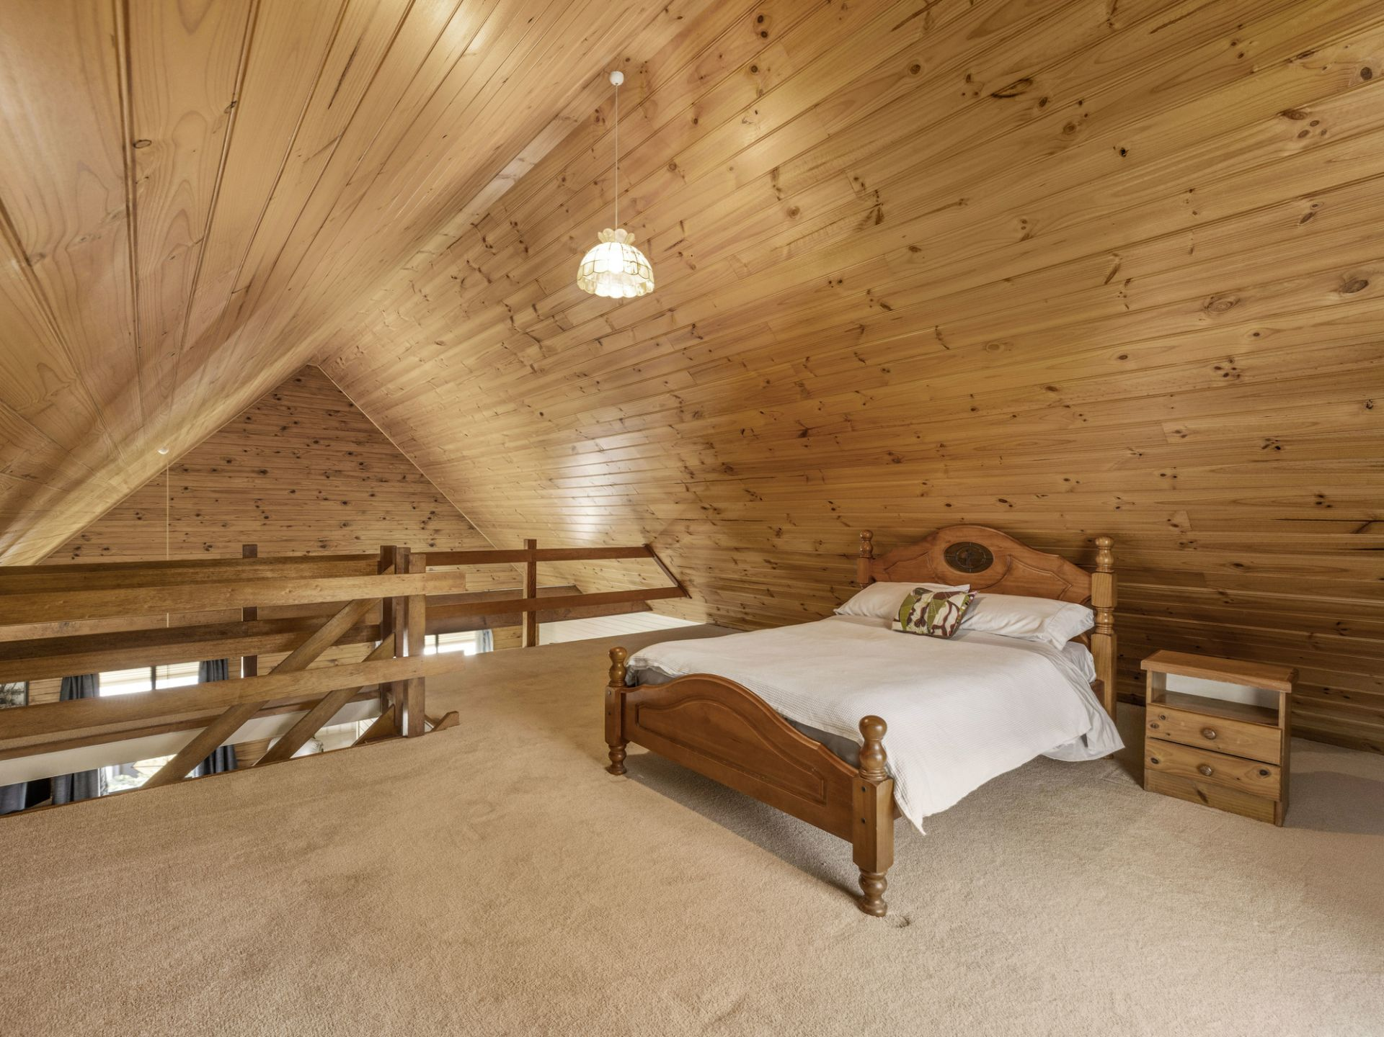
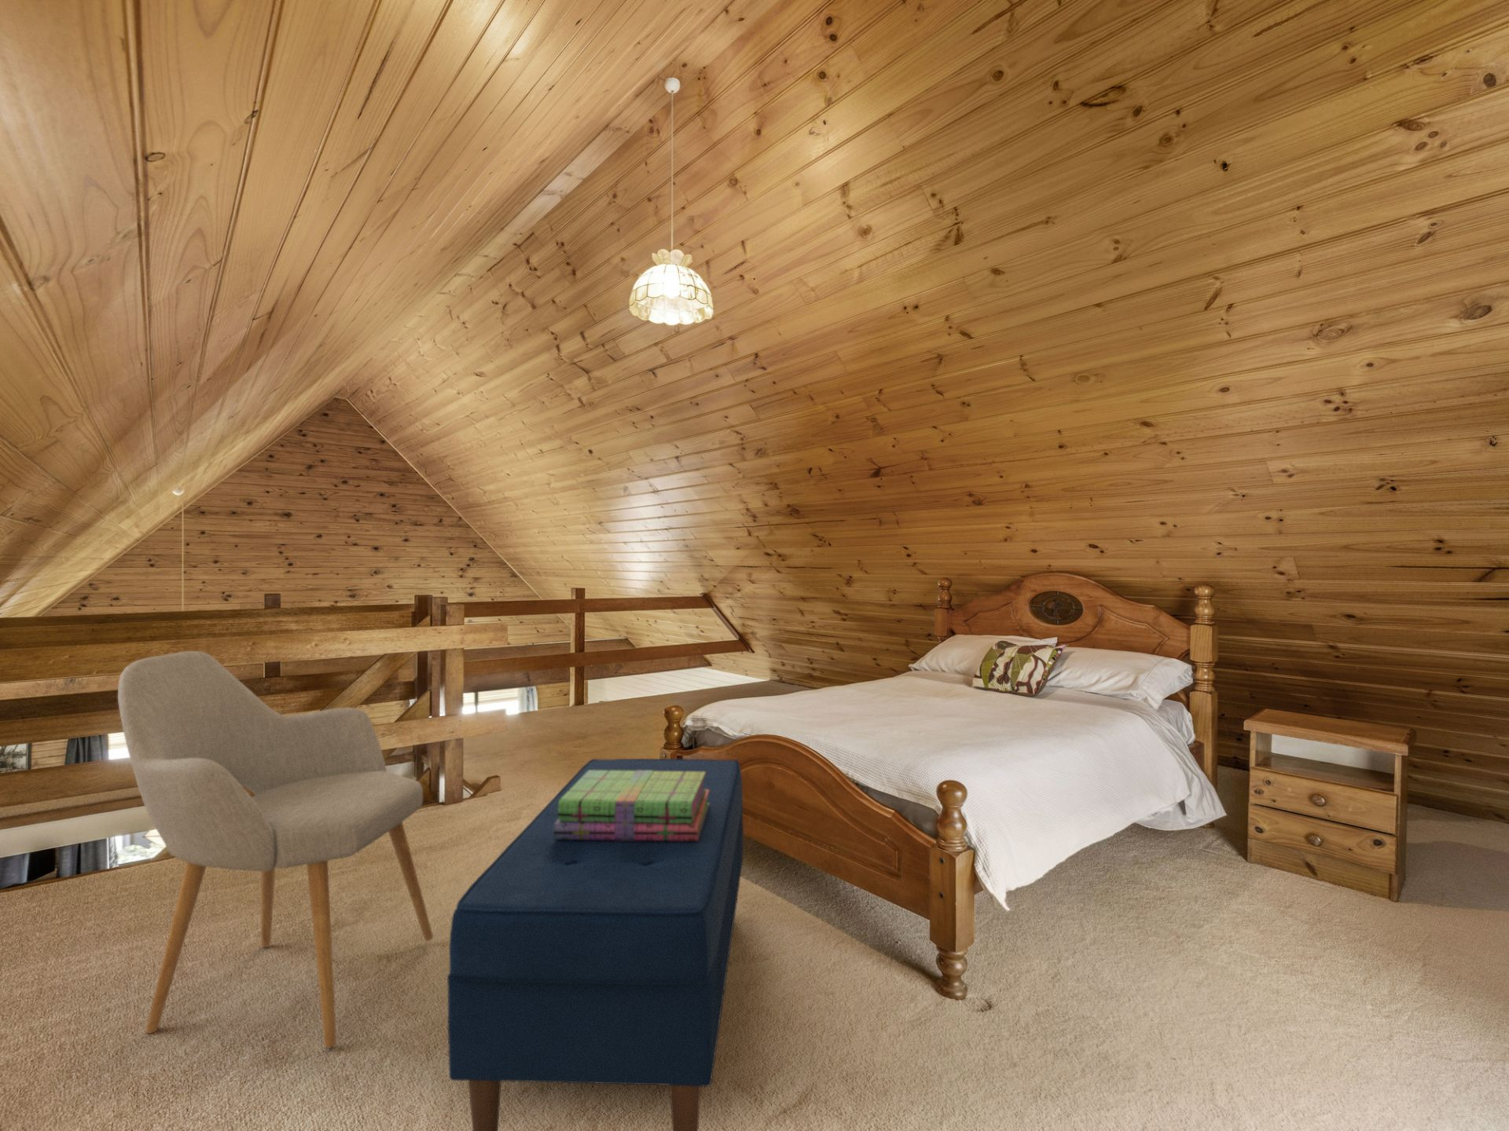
+ stack of books [554,771,709,841]
+ bench [447,758,744,1131]
+ chair [118,650,434,1049]
